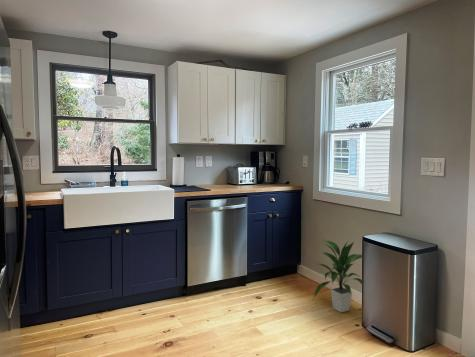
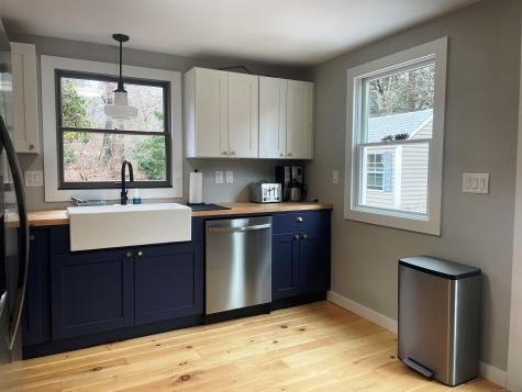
- indoor plant [313,239,363,313]
